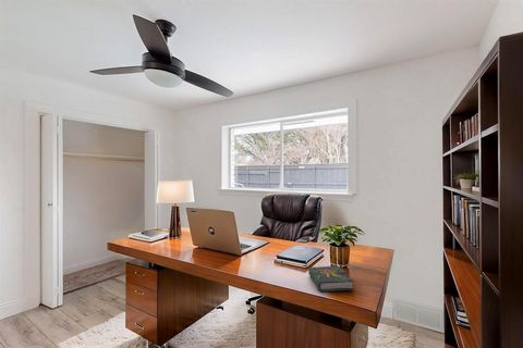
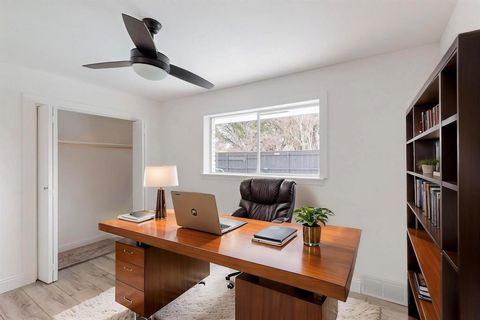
- book [307,264,354,293]
